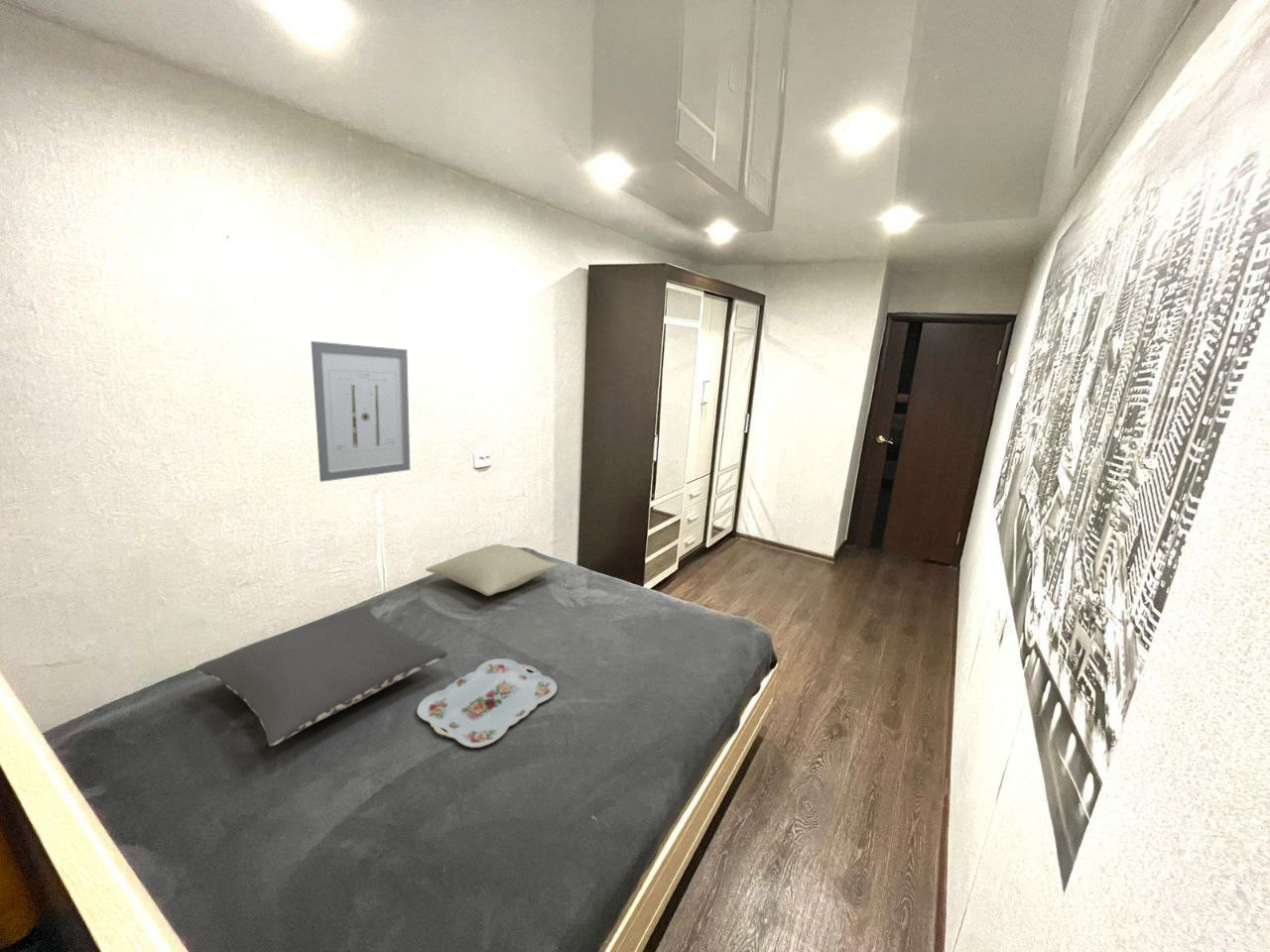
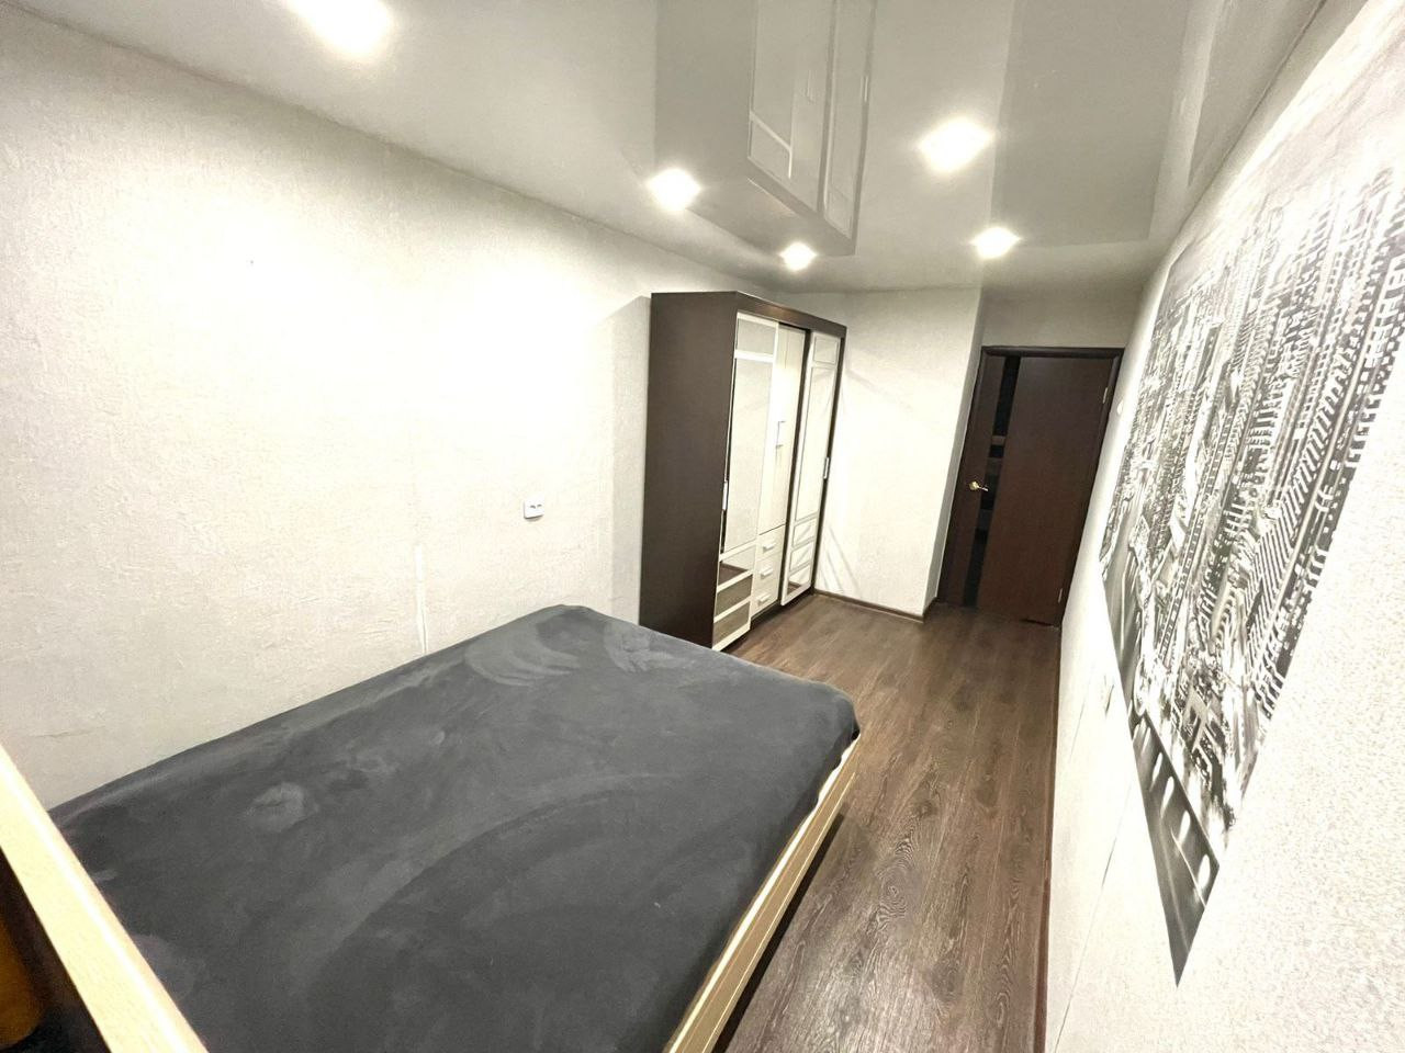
- pillow [425,543,559,597]
- pillow [193,605,448,747]
- serving tray [416,657,559,749]
- wall art [311,340,411,483]
